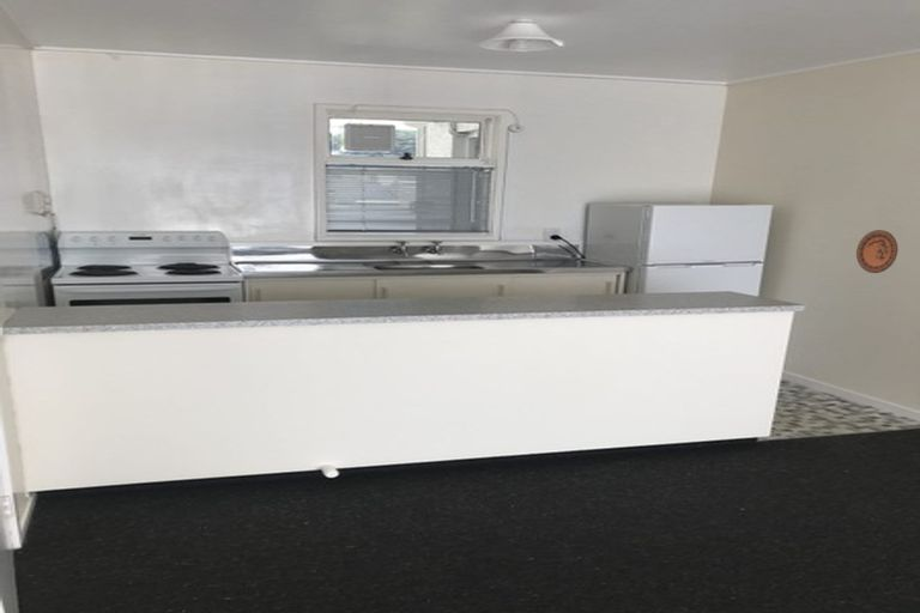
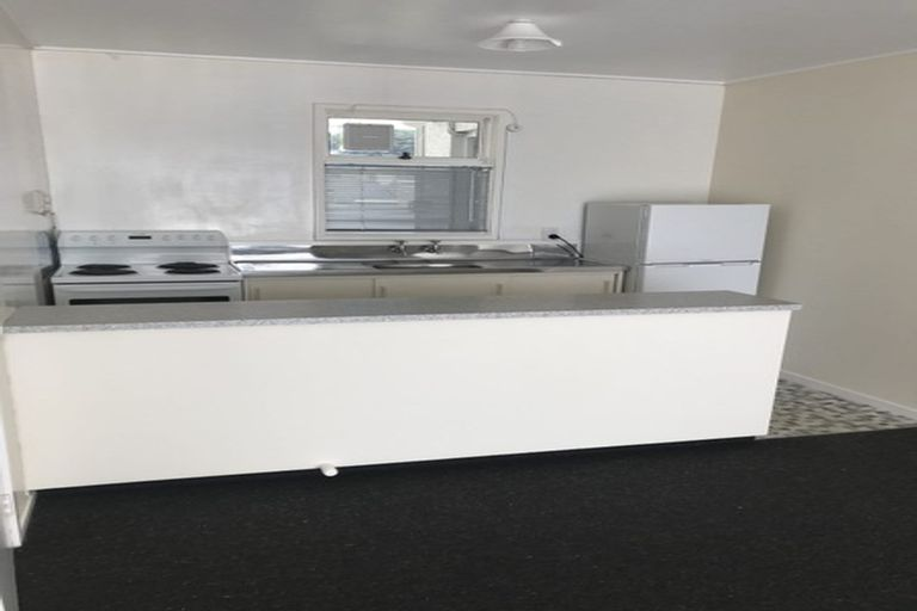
- decorative plate [855,229,900,274]
